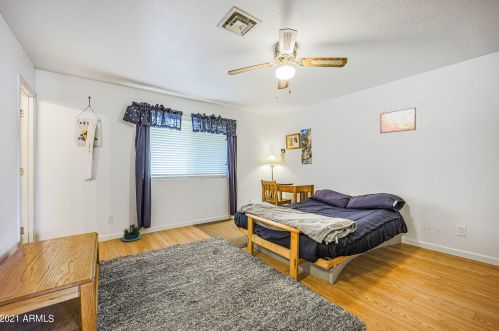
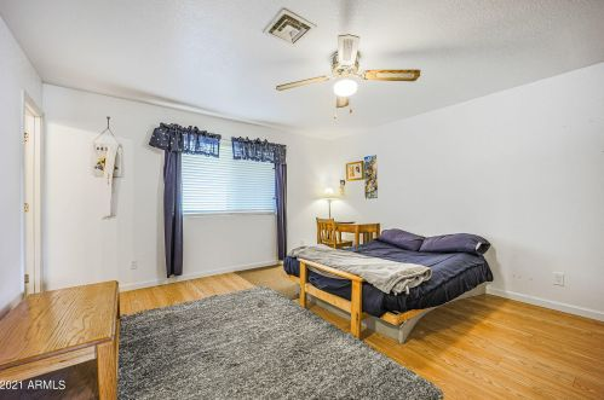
- potted plant [121,223,142,242]
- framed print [379,107,417,134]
